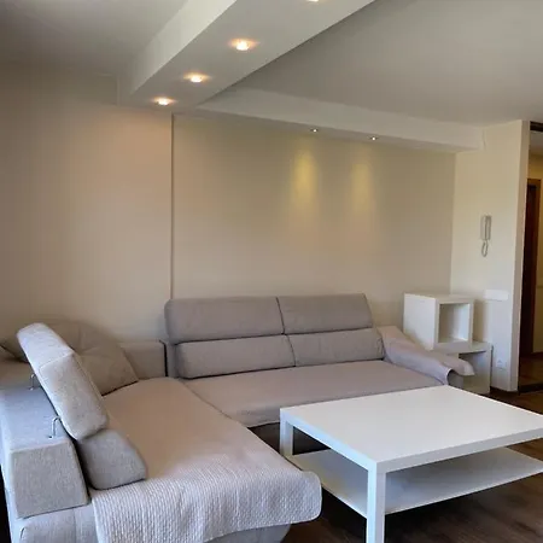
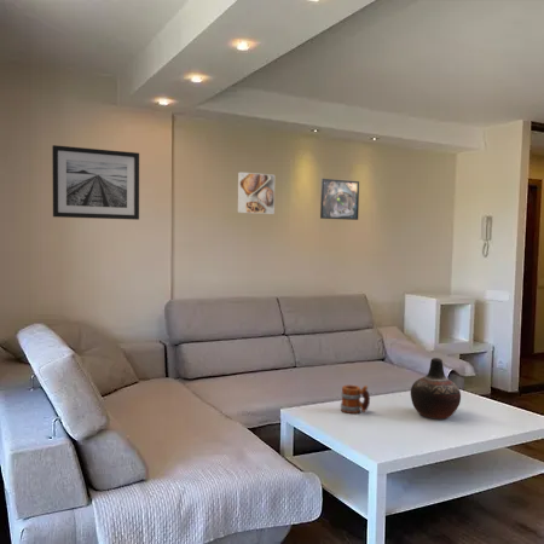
+ wall art [51,144,140,221]
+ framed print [319,178,360,221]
+ vase [410,357,462,419]
+ mug [340,384,371,415]
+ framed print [237,170,276,215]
